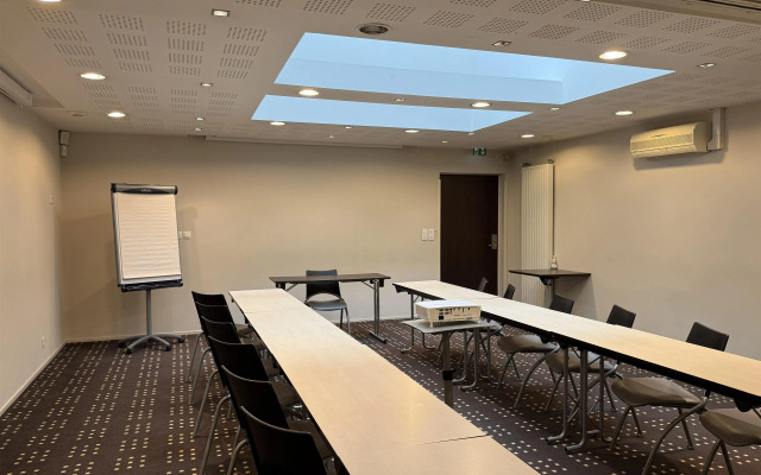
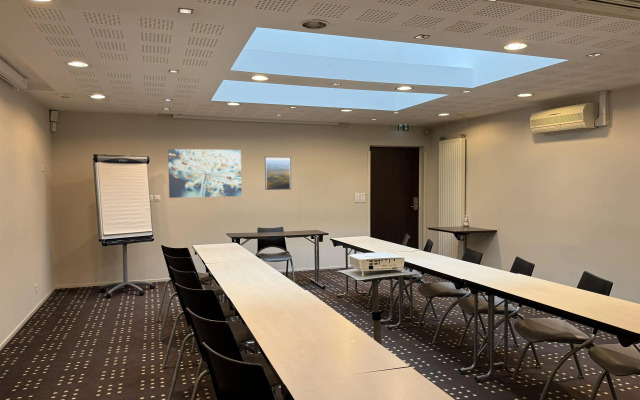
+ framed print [264,156,292,191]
+ wall art [167,148,243,199]
